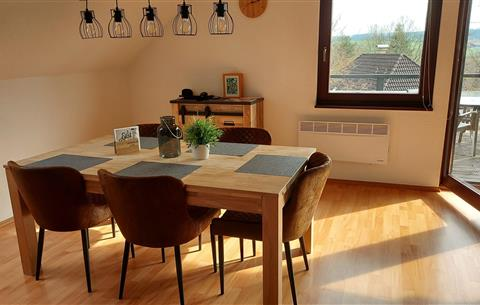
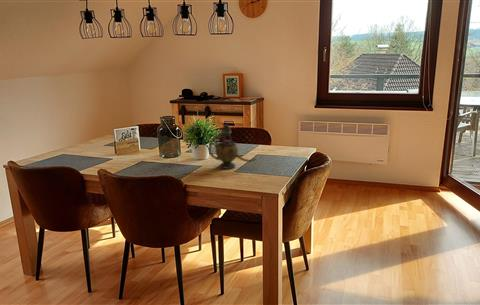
+ teapot [207,123,257,170]
